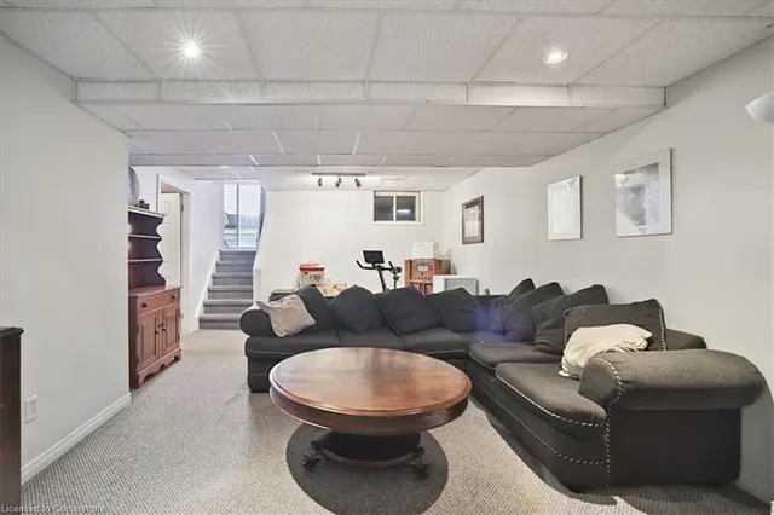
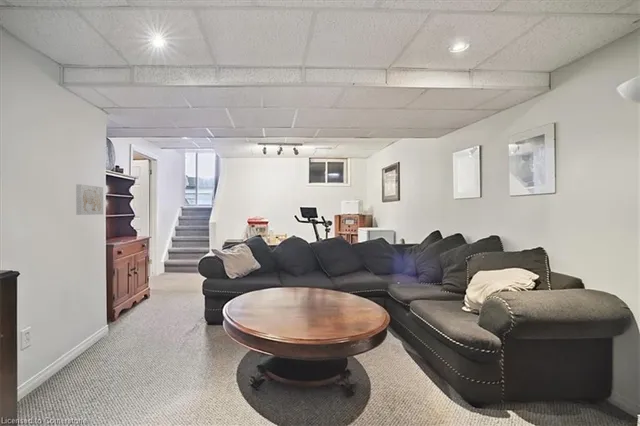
+ wall art [75,183,104,216]
